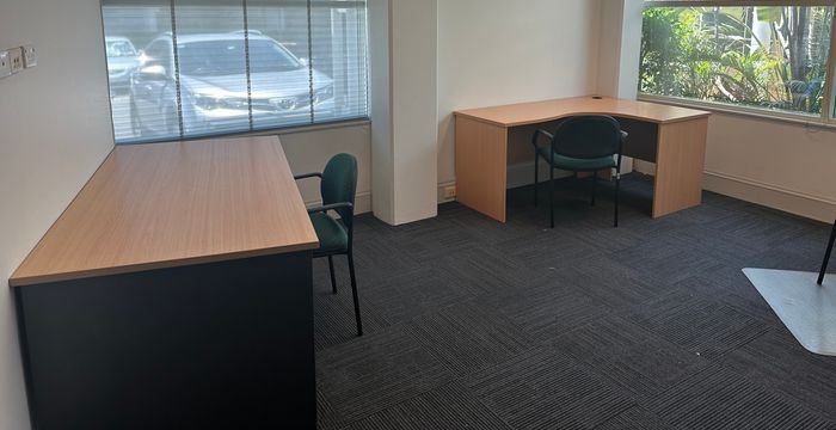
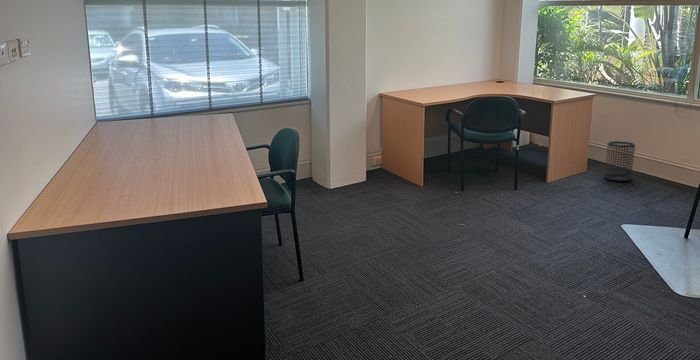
+ wastebasket [603,140,636,182]
